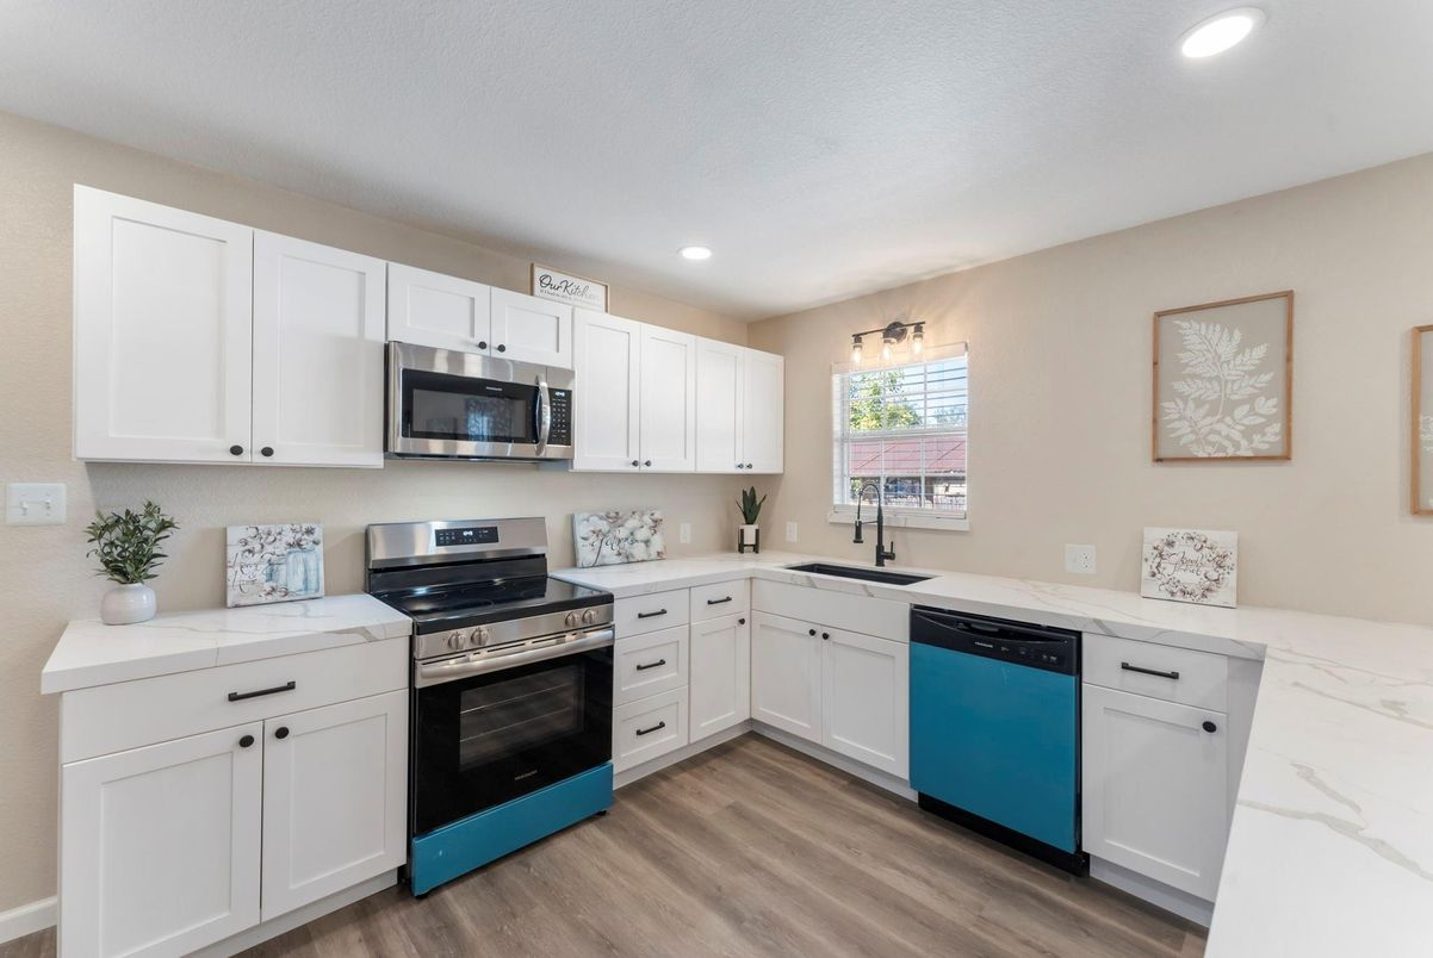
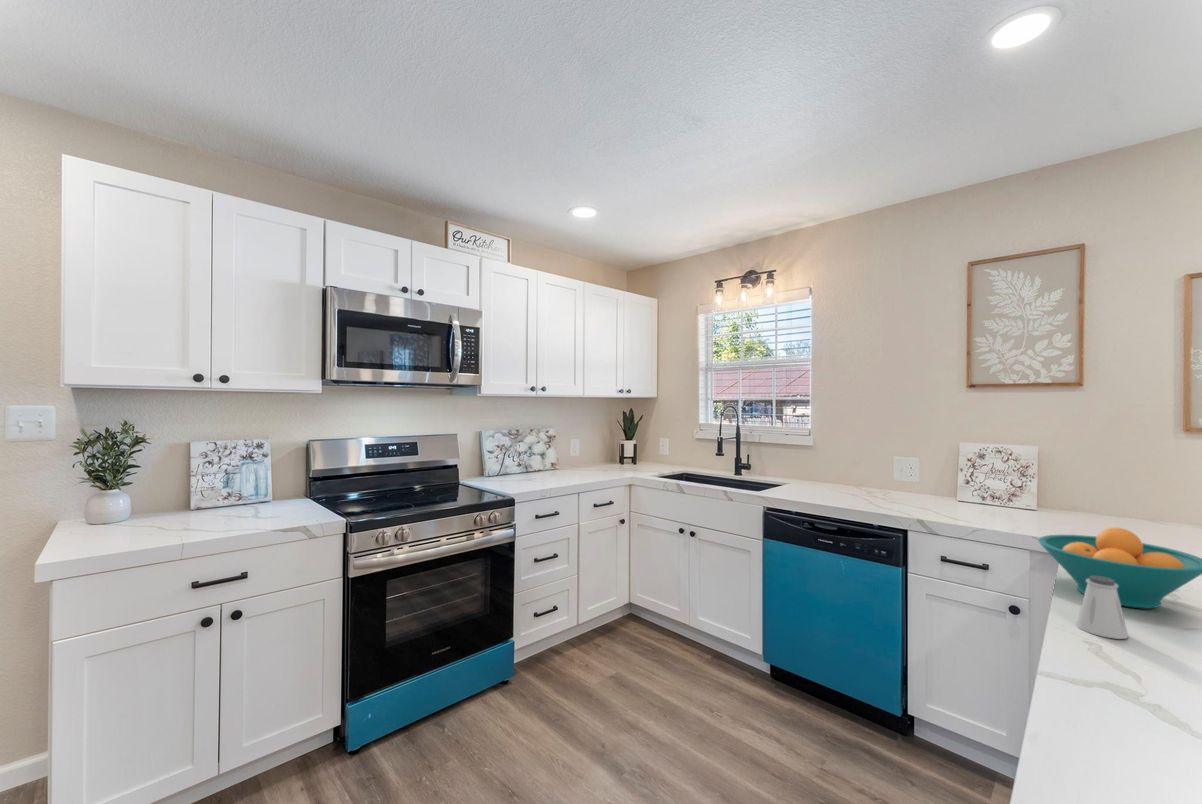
+ fruit bowl [1037,526,1202,610]
+ saltshaker [1075,576,1129,640]
